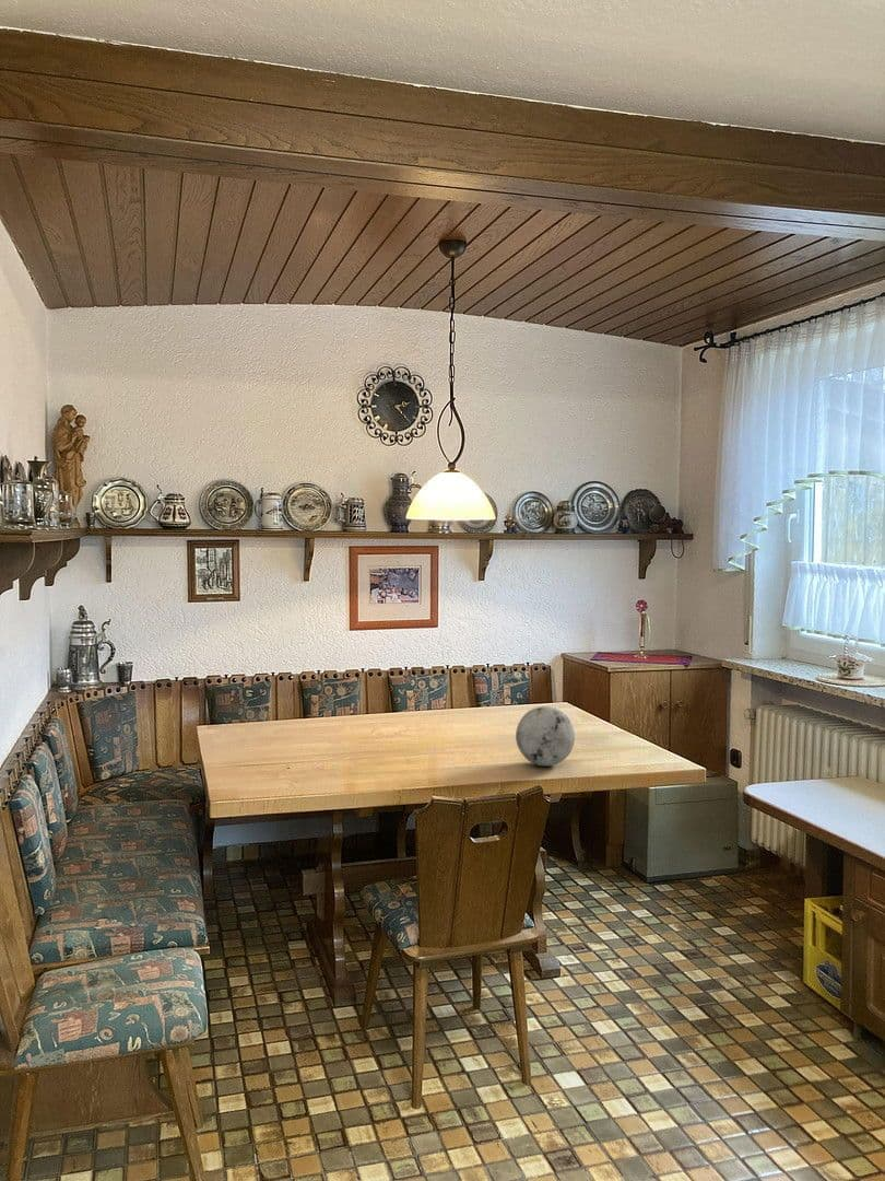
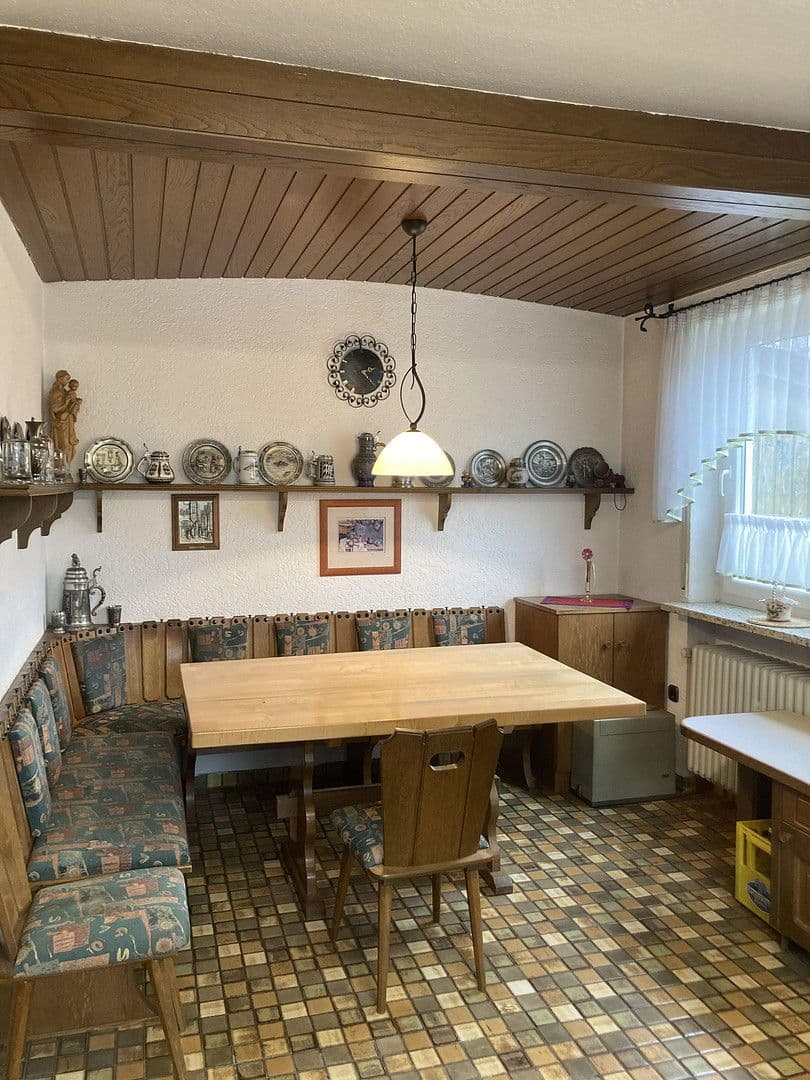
- decorative orb [515,705,576,767]
